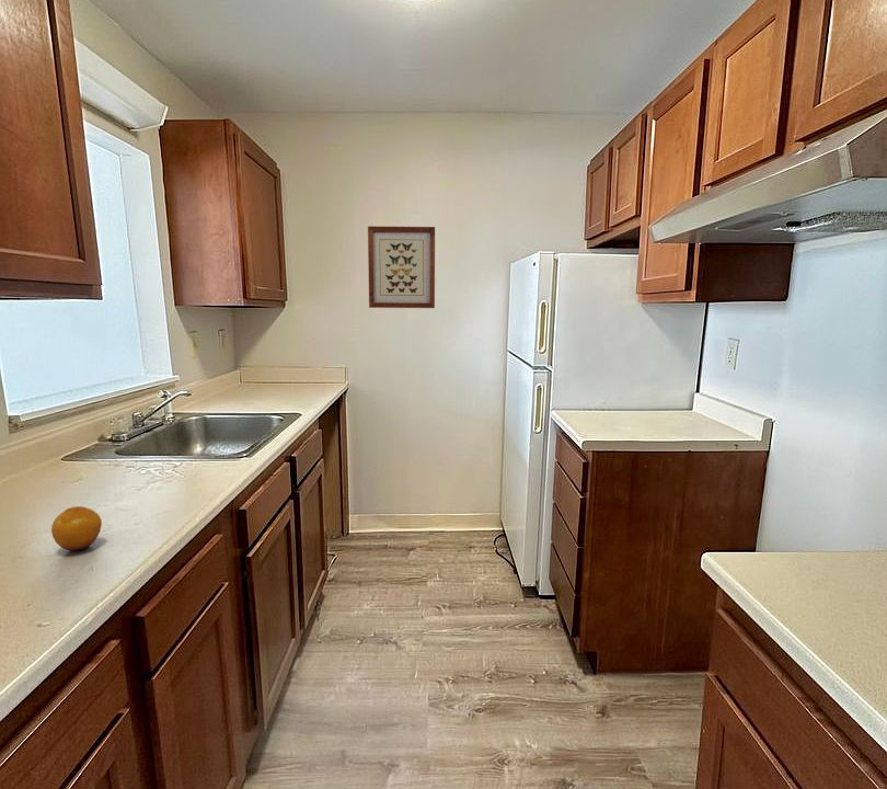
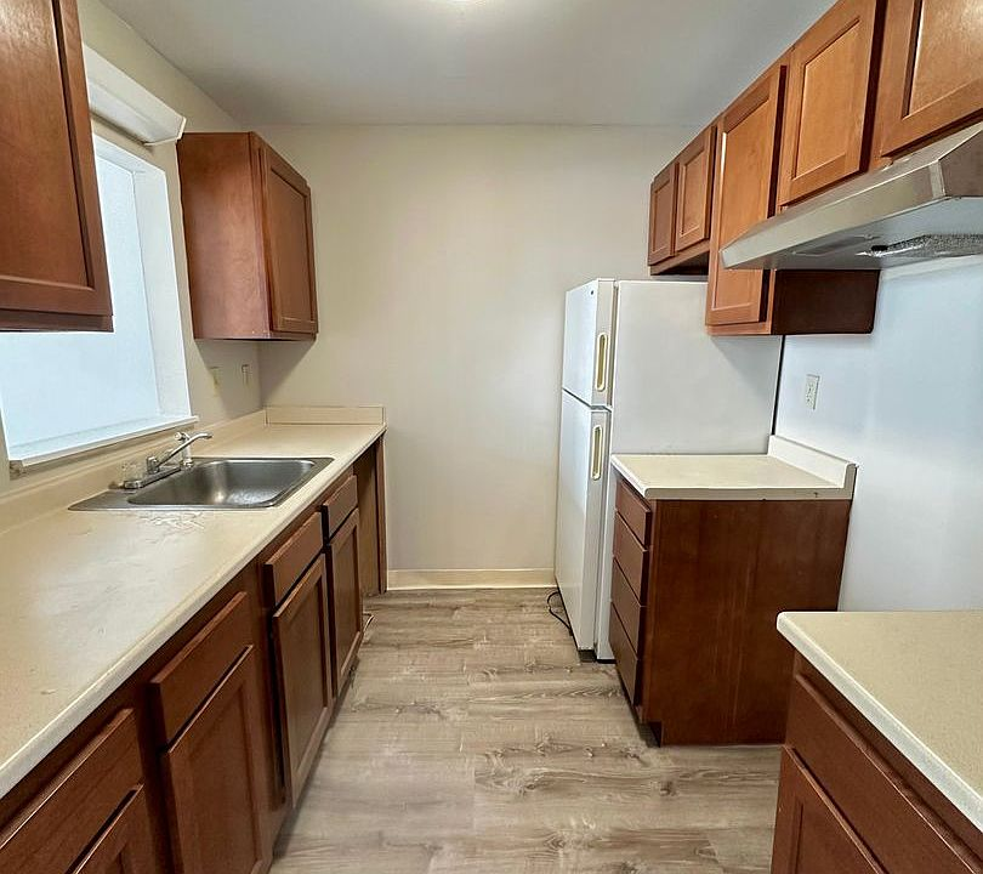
- wall art [367,226,436,309]
- fruit [50,505,103,552]
